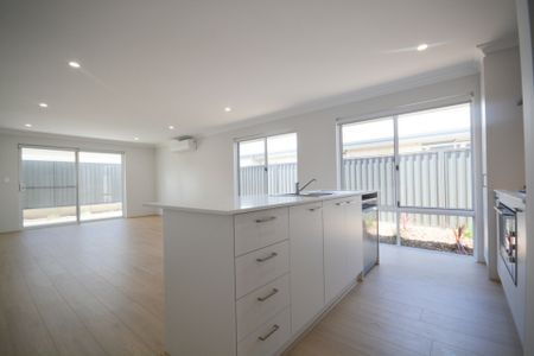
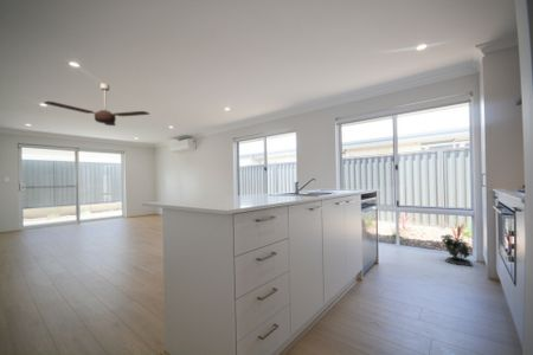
+ potted plant [441,233,475,269]
+ ceiling fan [43,82,150,127]
